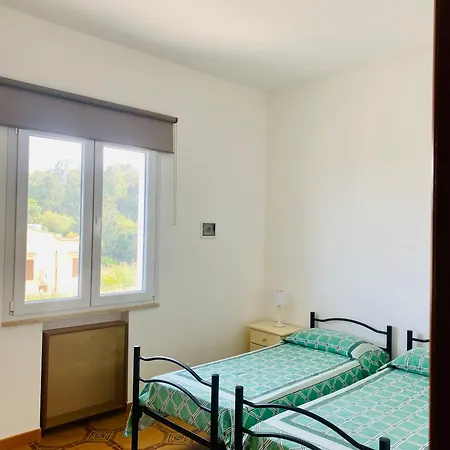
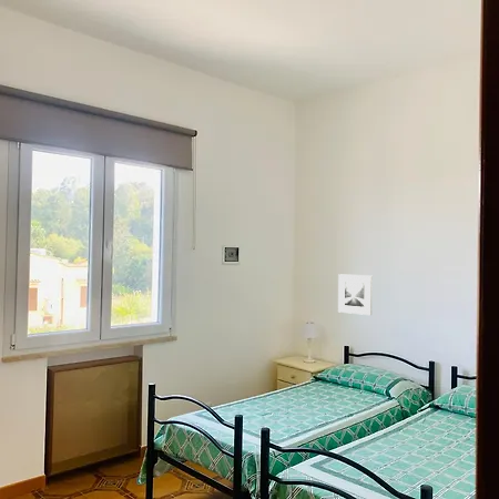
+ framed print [337,273,374,316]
